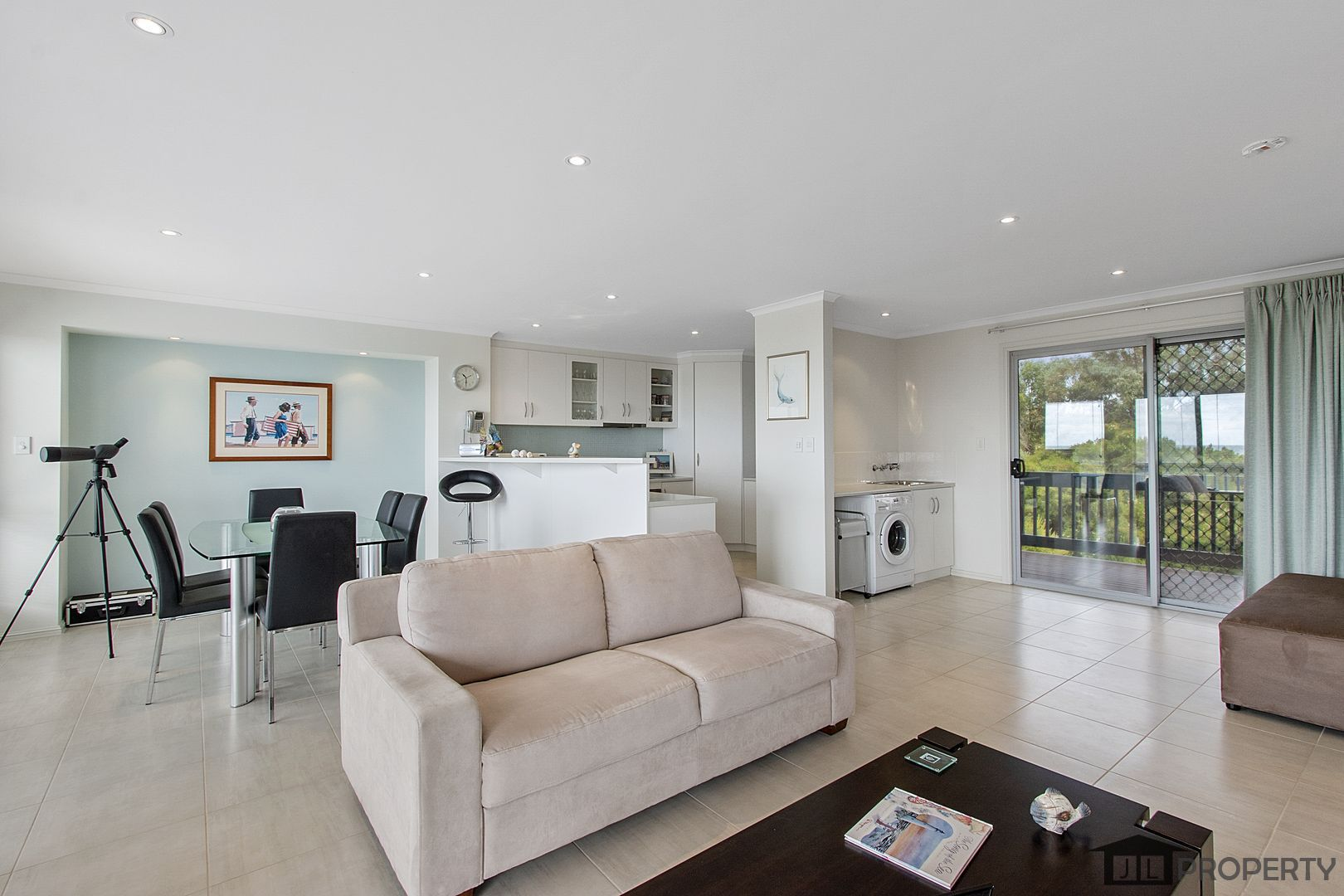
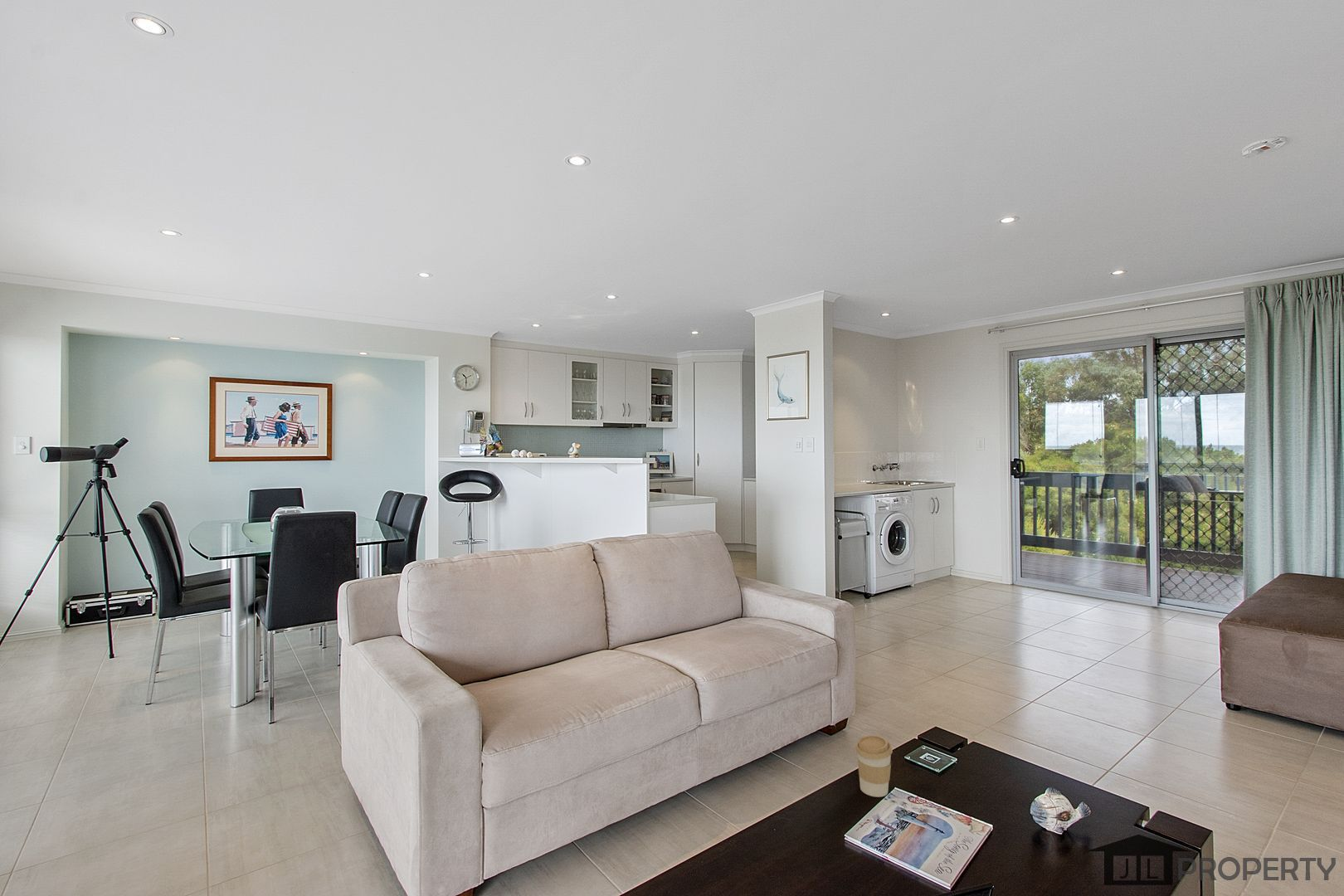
+ coffee cup [855,734,894,798]
